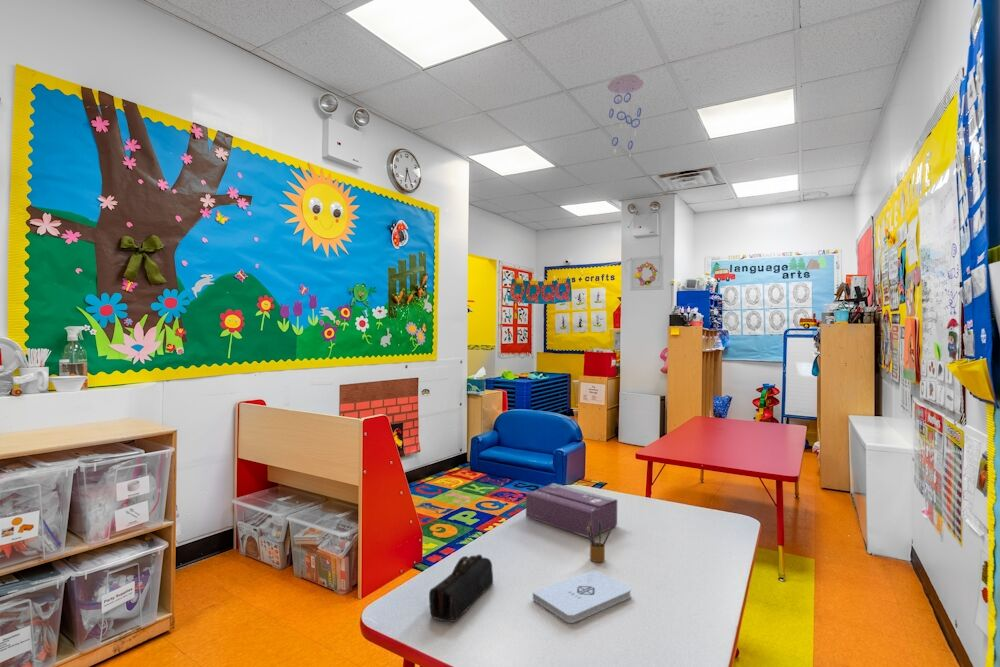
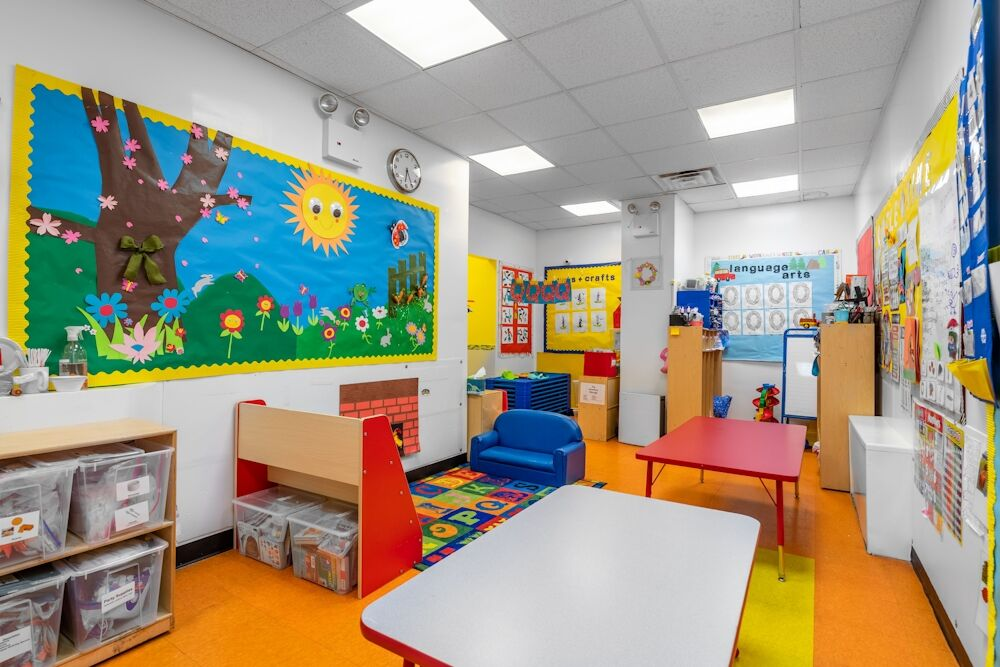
- notepad [532,569,632,624]
- pencil box [587,520,613,563]
- ceiling mobile [607,74,645,158]
- pencil case [428,553,494,623]
- tissue box [525,482,618,538]
